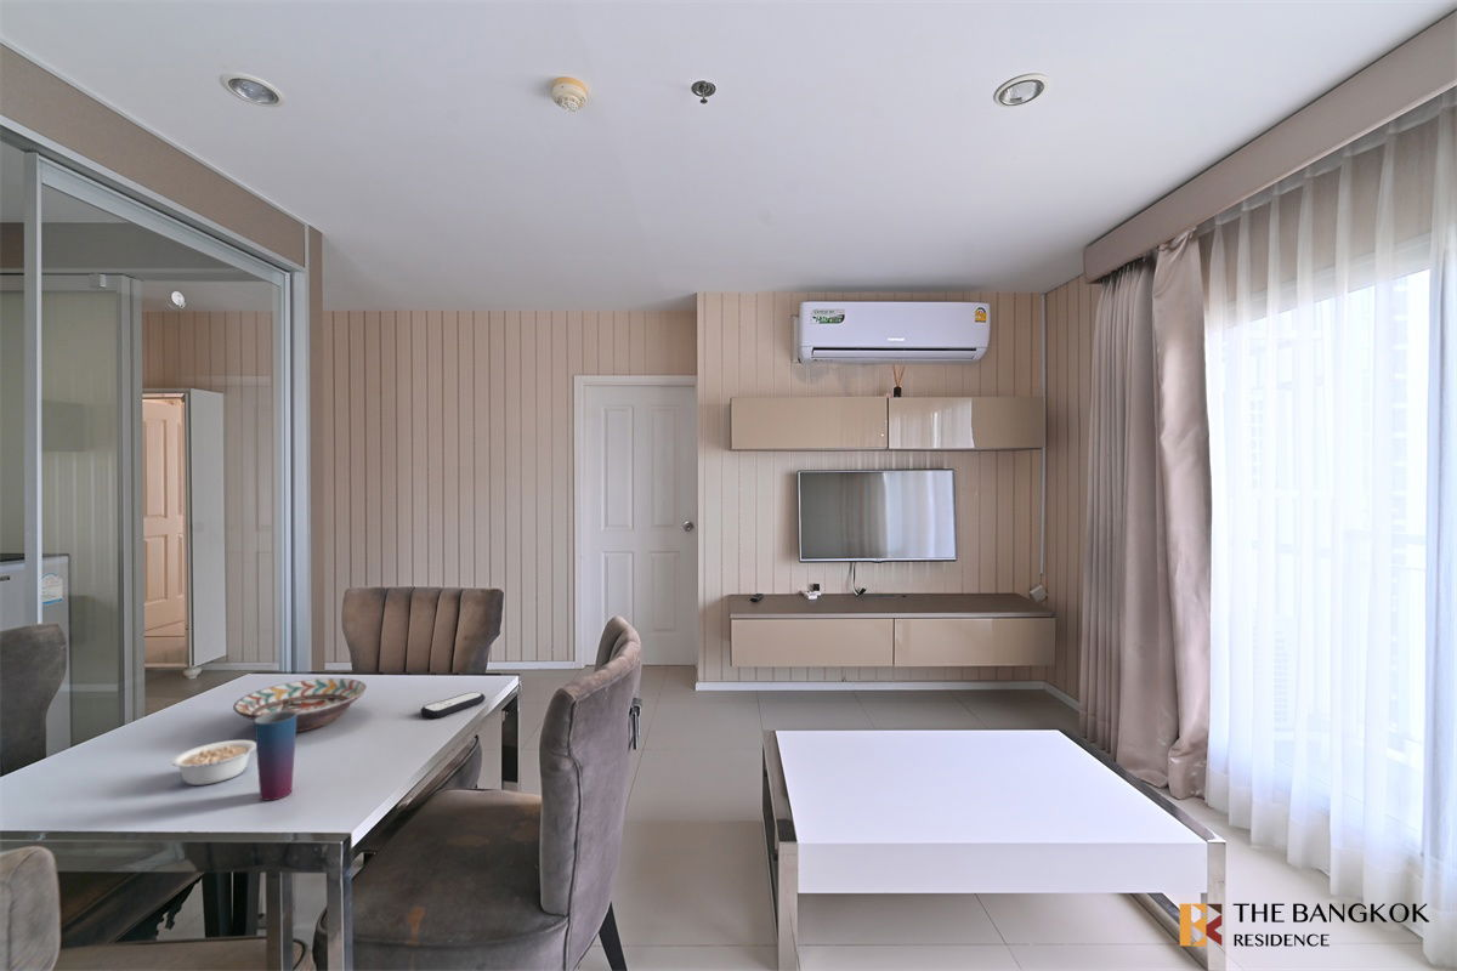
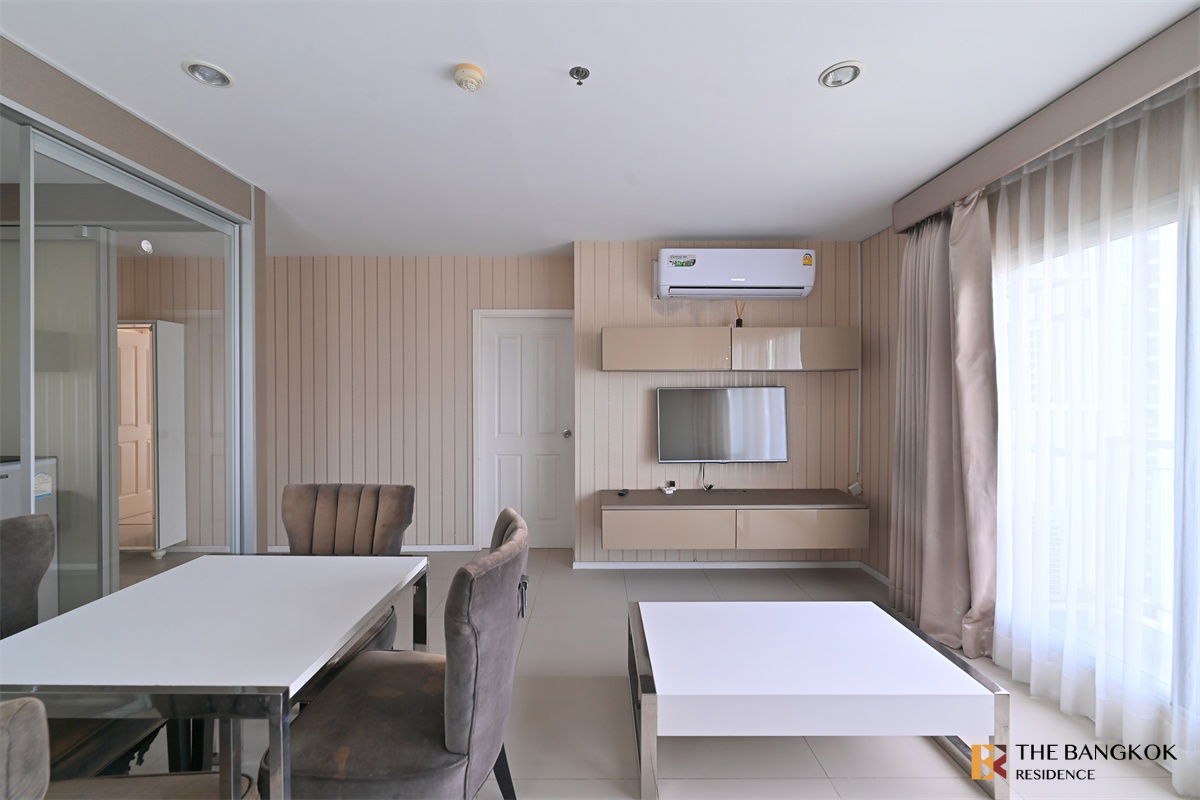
- remote control [419,691,487,720]
- cup [253,711,297,801]
- legume [170,739,256,787]
- decorative bowl [232,677,368,733]
